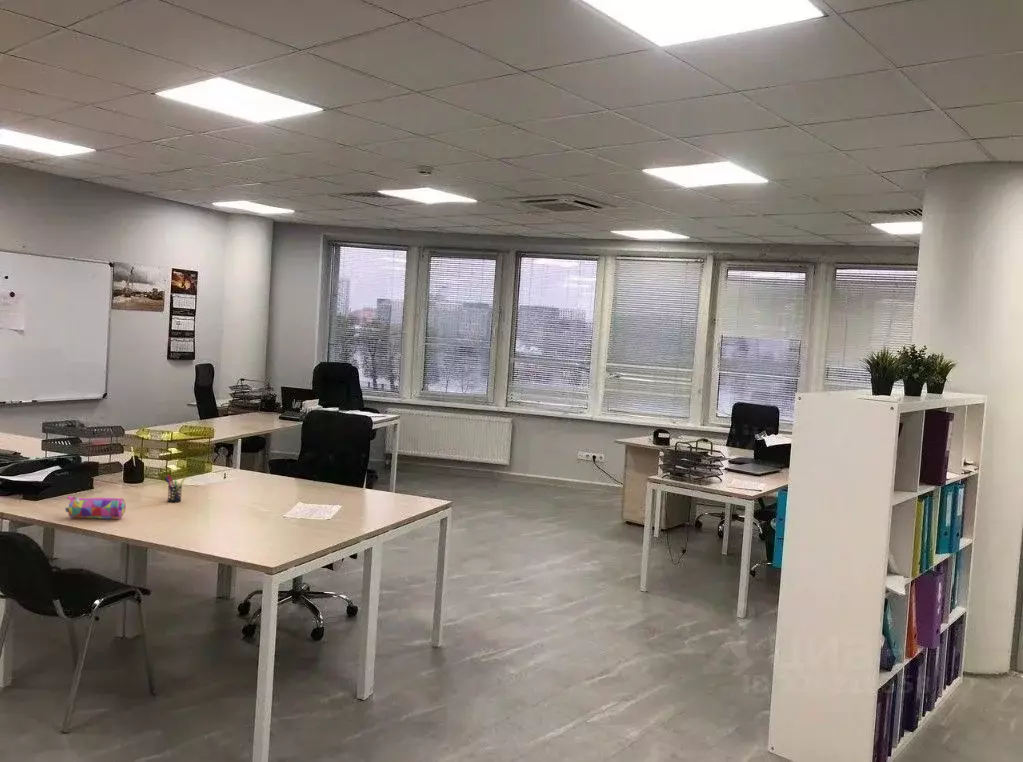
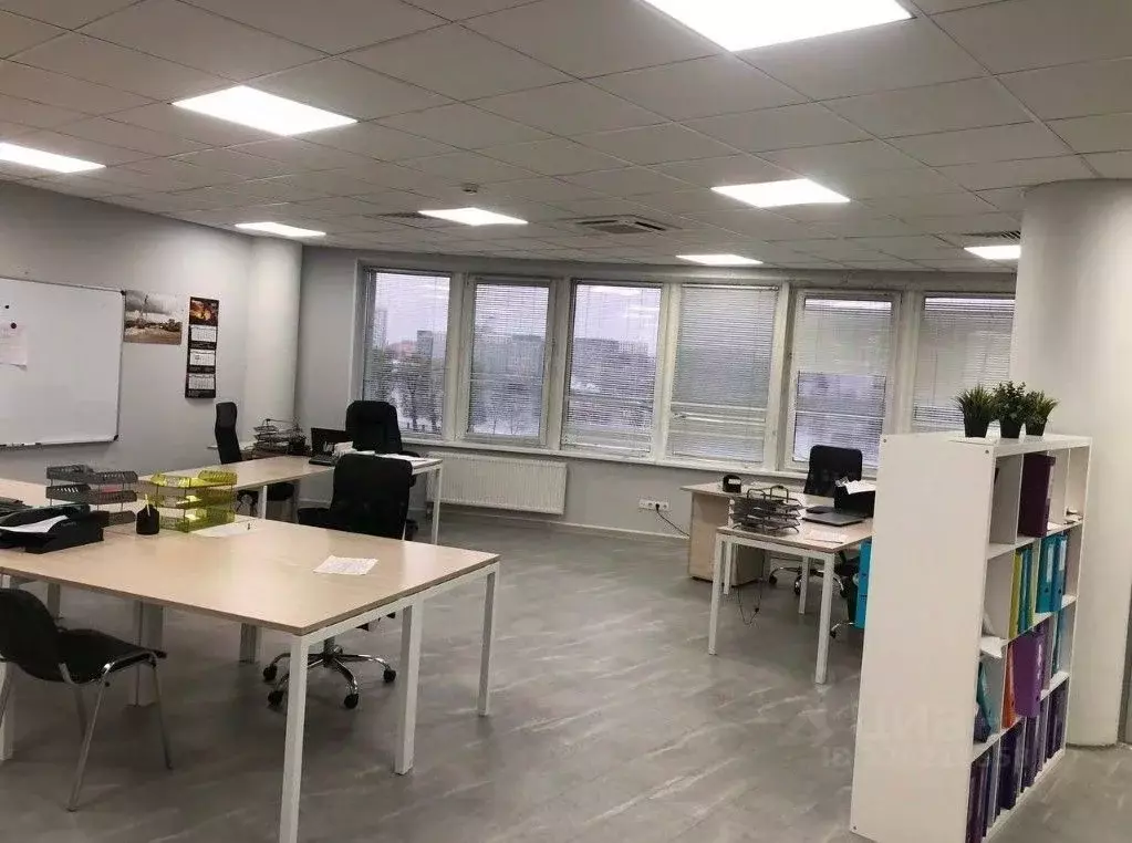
- pen holder [165,474,186,503]
- pencil case [64,495,127,520]
